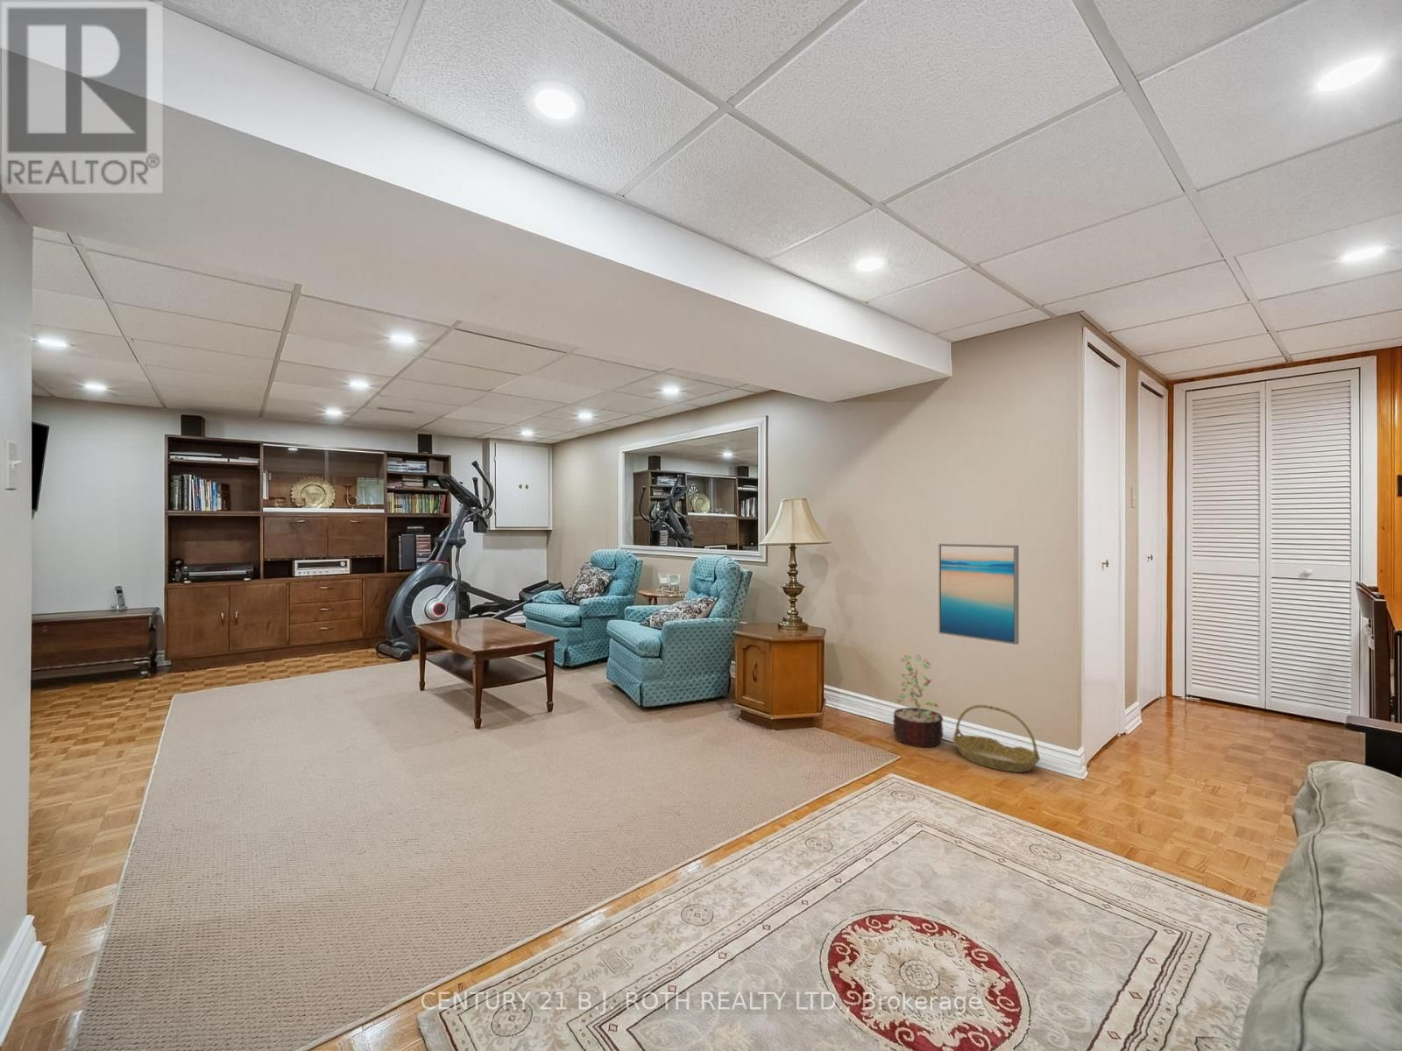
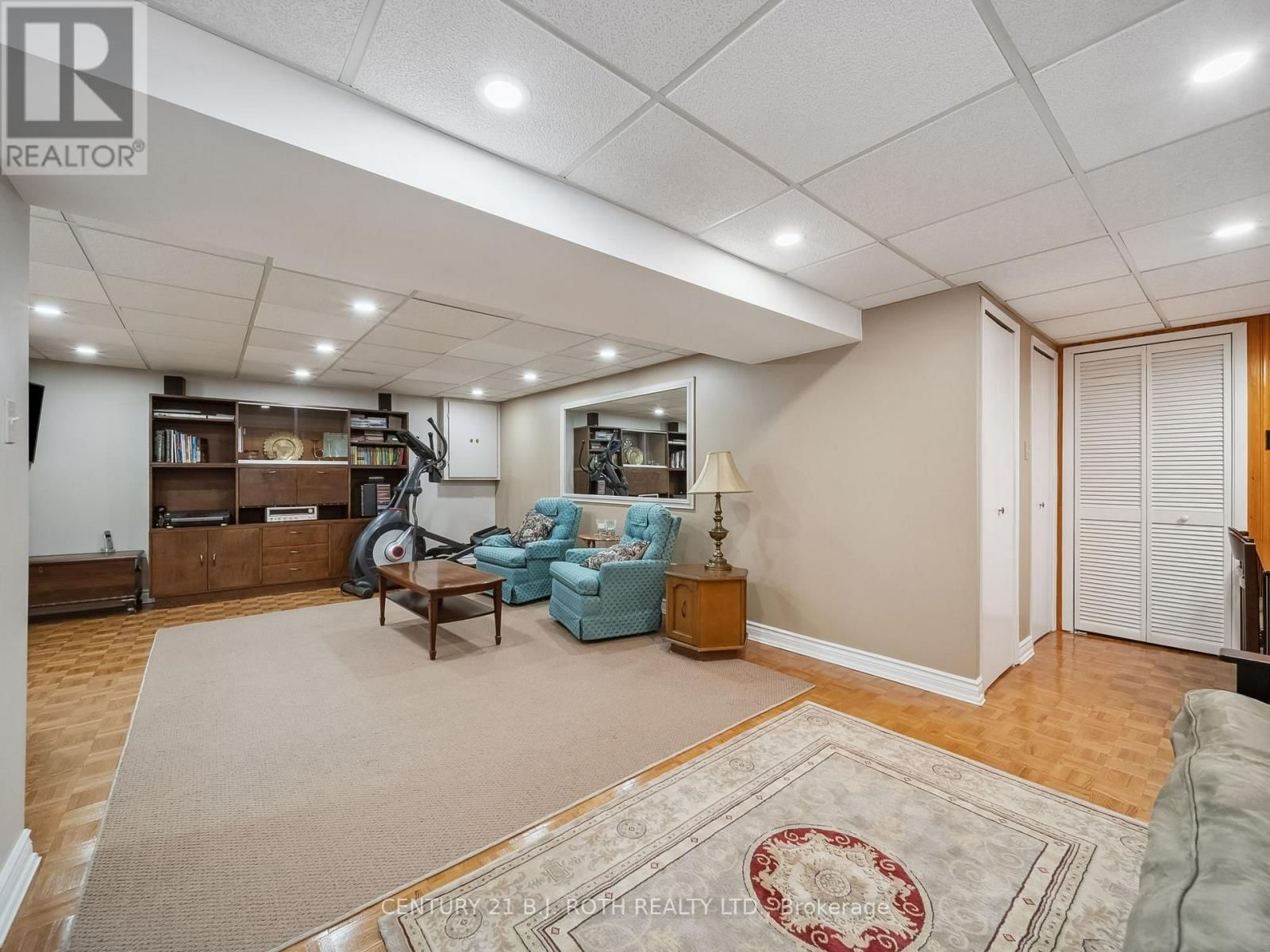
- decorative plant [892,654,945,749]
- basket [952,704,1041,774]
- wall art [937,543,1020,646]
